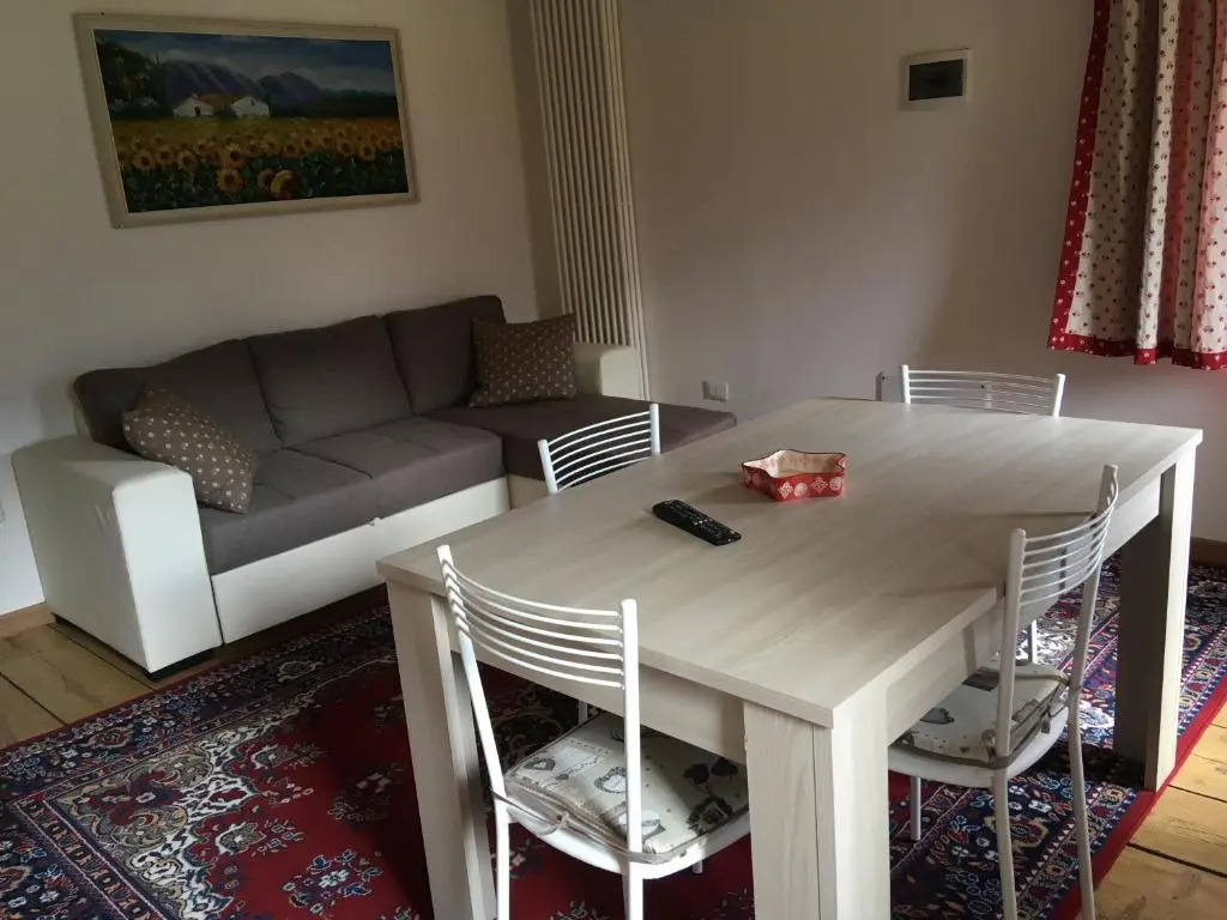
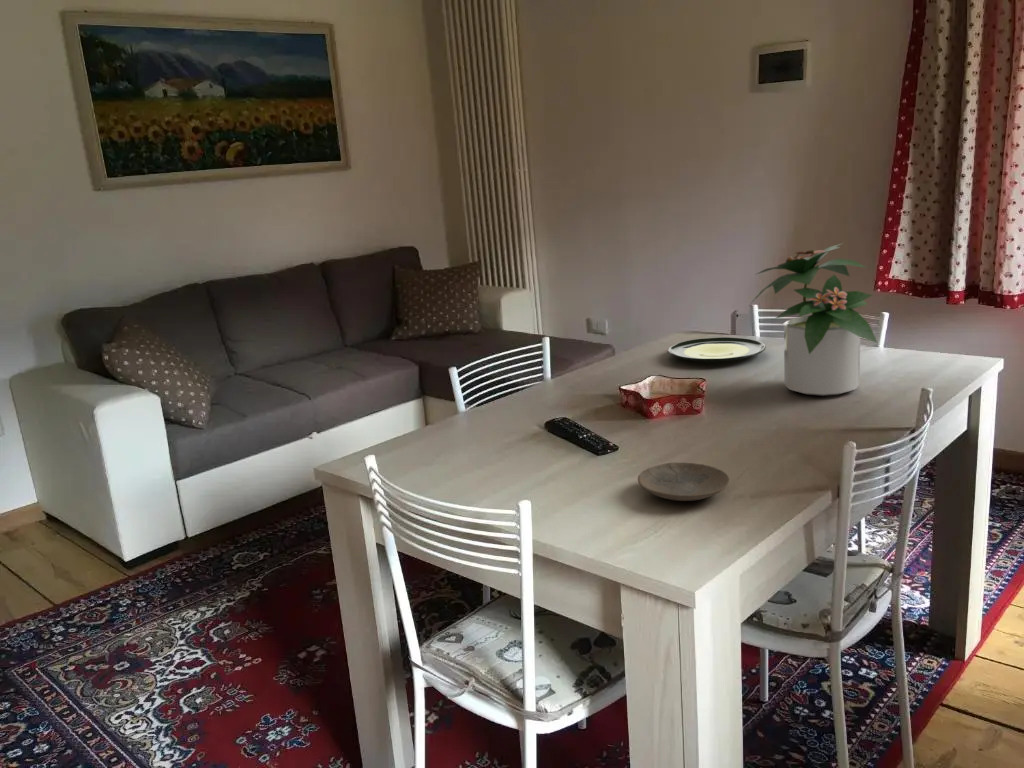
+ plate [667,336,767,362]
+ potted plant [749,242,878,397]
+ plate [637,462,730,502]
